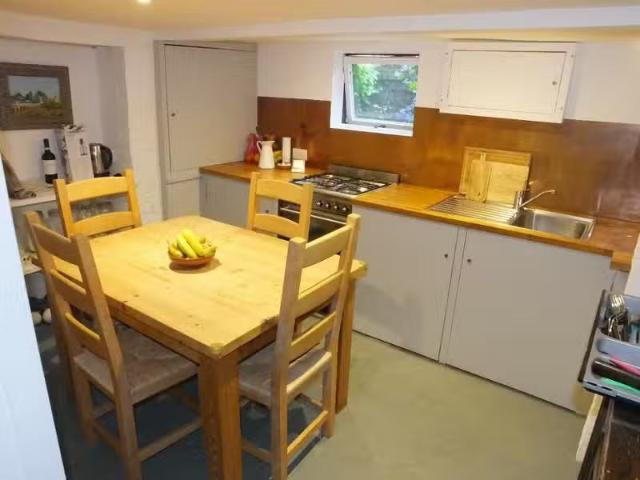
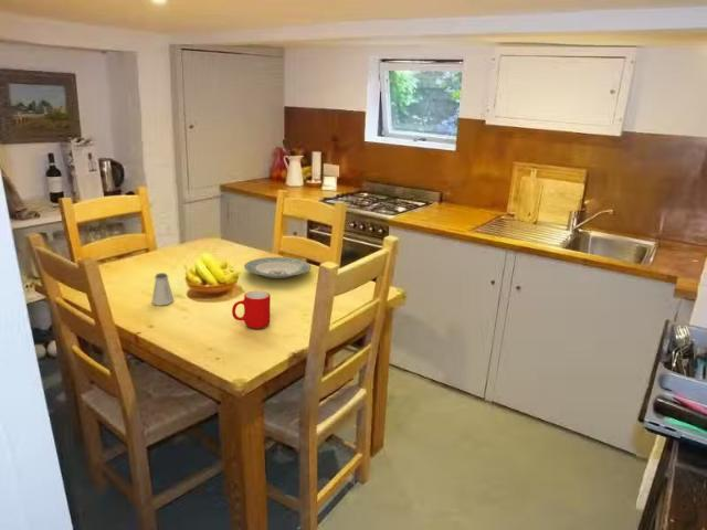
+ plate [243,256,312,279]
+ cup [231,290,272,330]
+ saltshaker [151,272,175,306]
